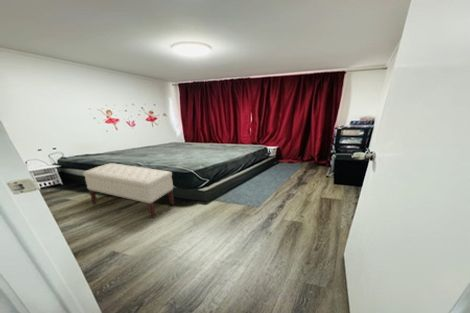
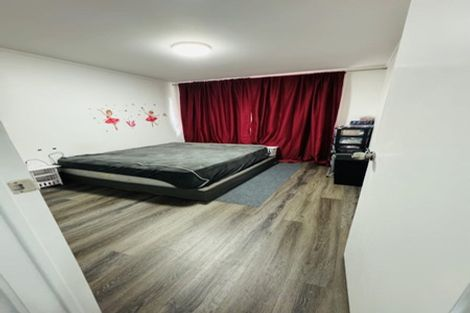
- bench [82,162,175,219]
